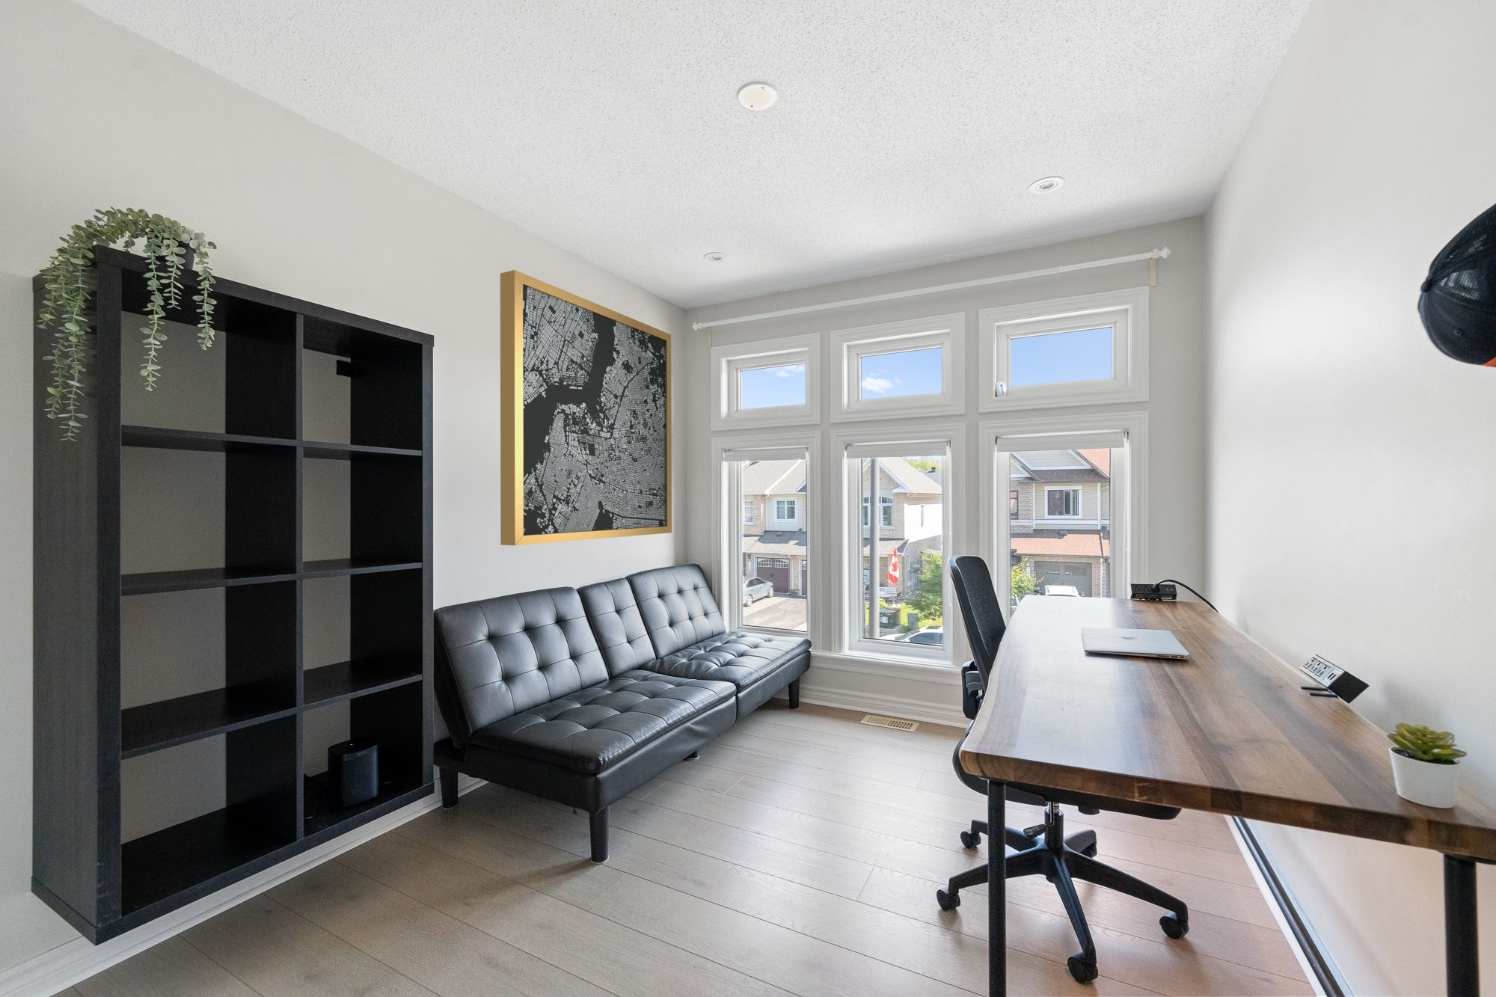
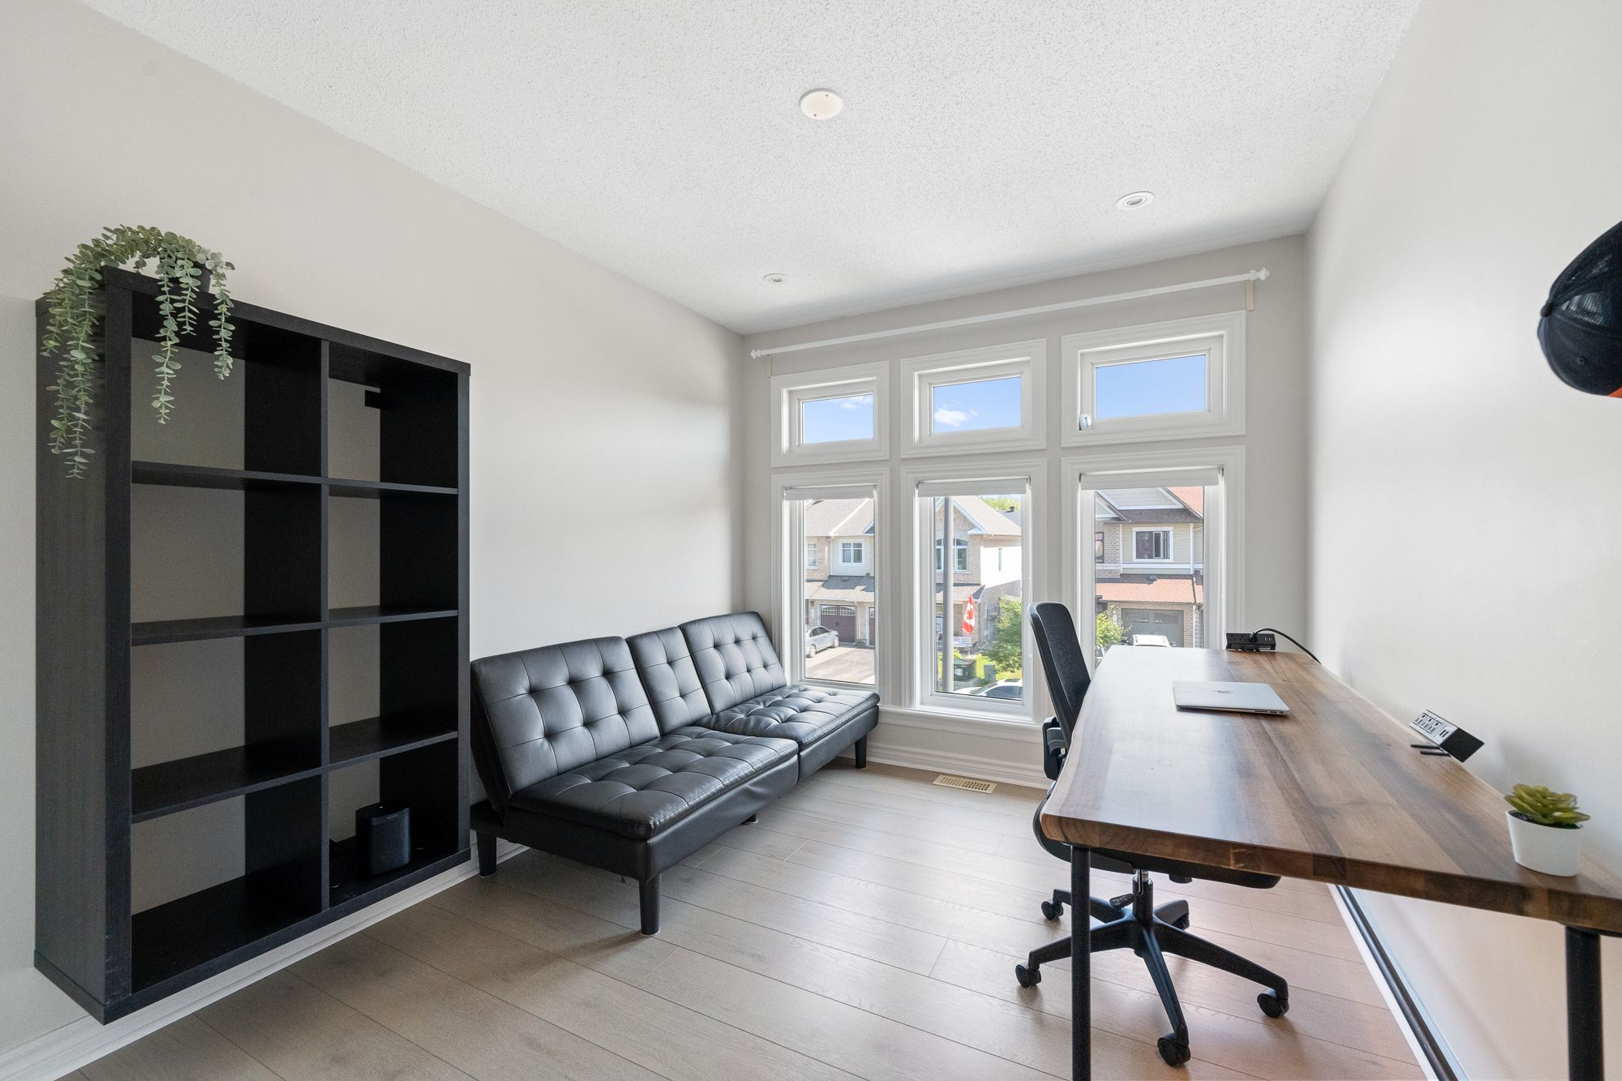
- wall art [499,269,673,546]
